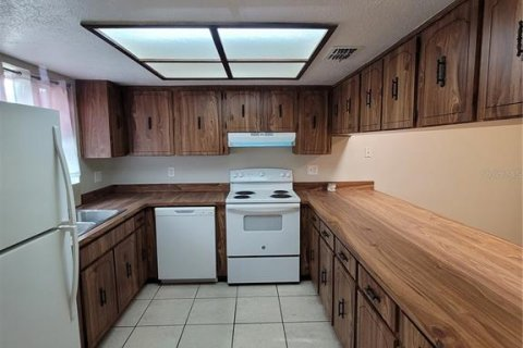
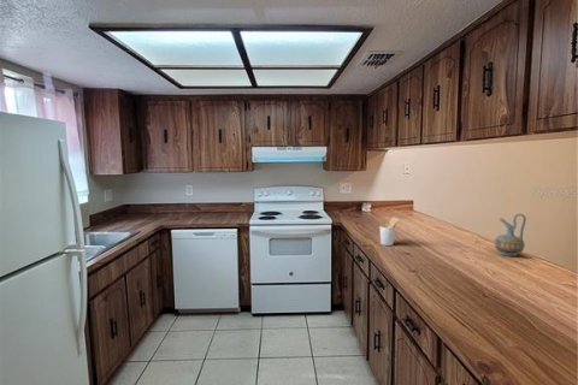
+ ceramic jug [494,213,527,257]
+ utensil holder [378,215,400,247]
